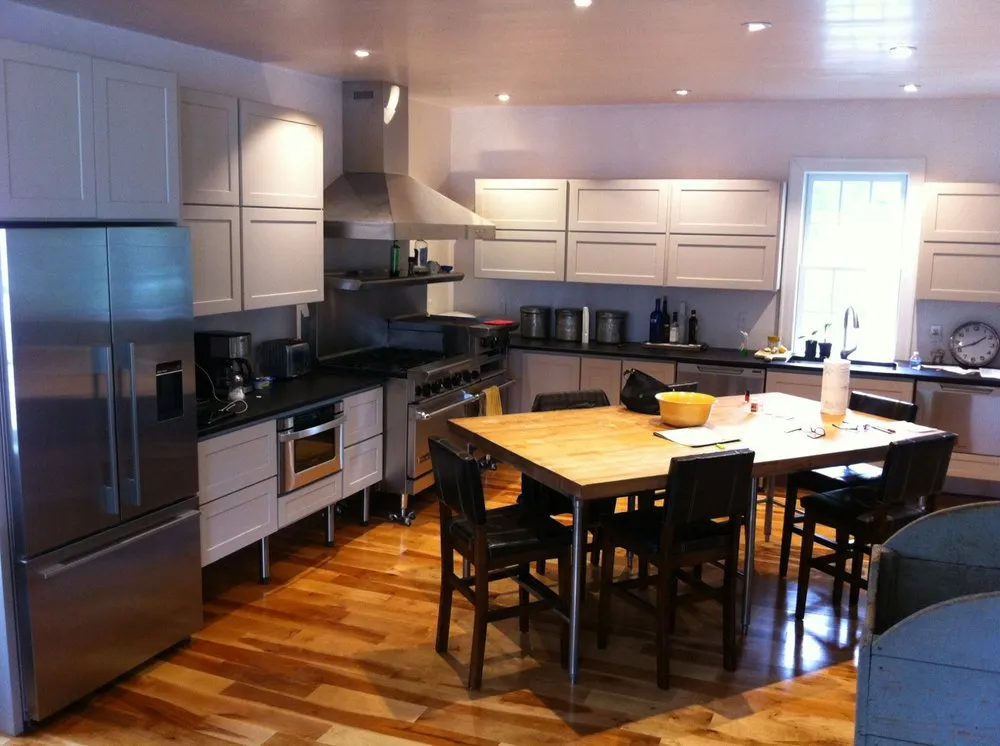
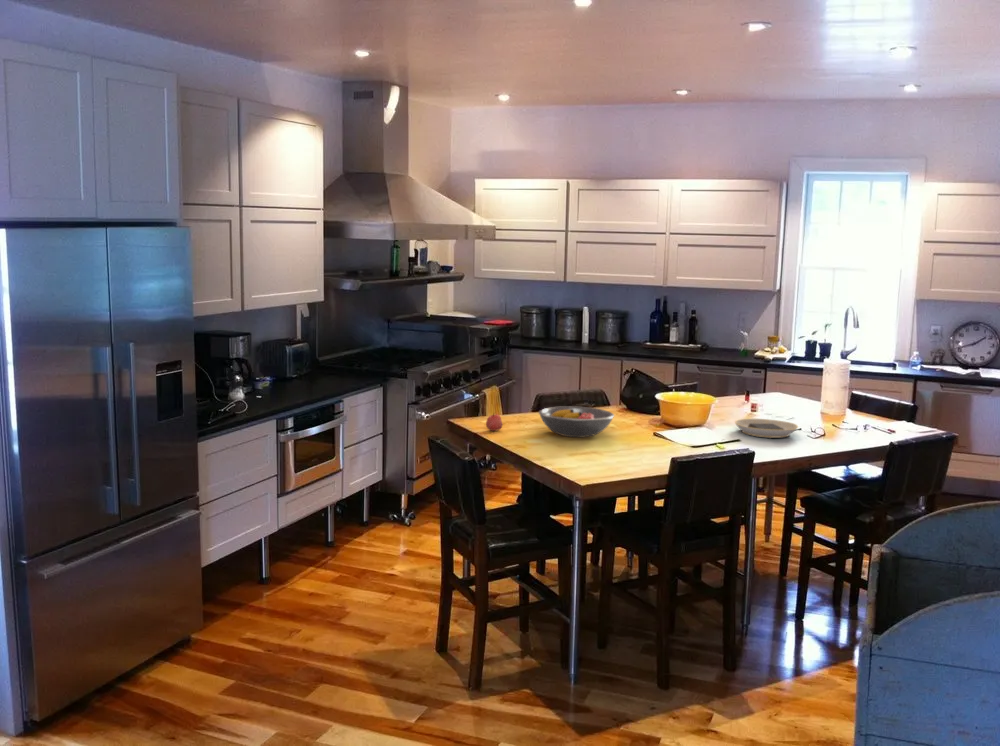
+ apple [485,412,503,432]
+ plate [734,418,799,439]
+ fruit bowl [538,405,615,438]
